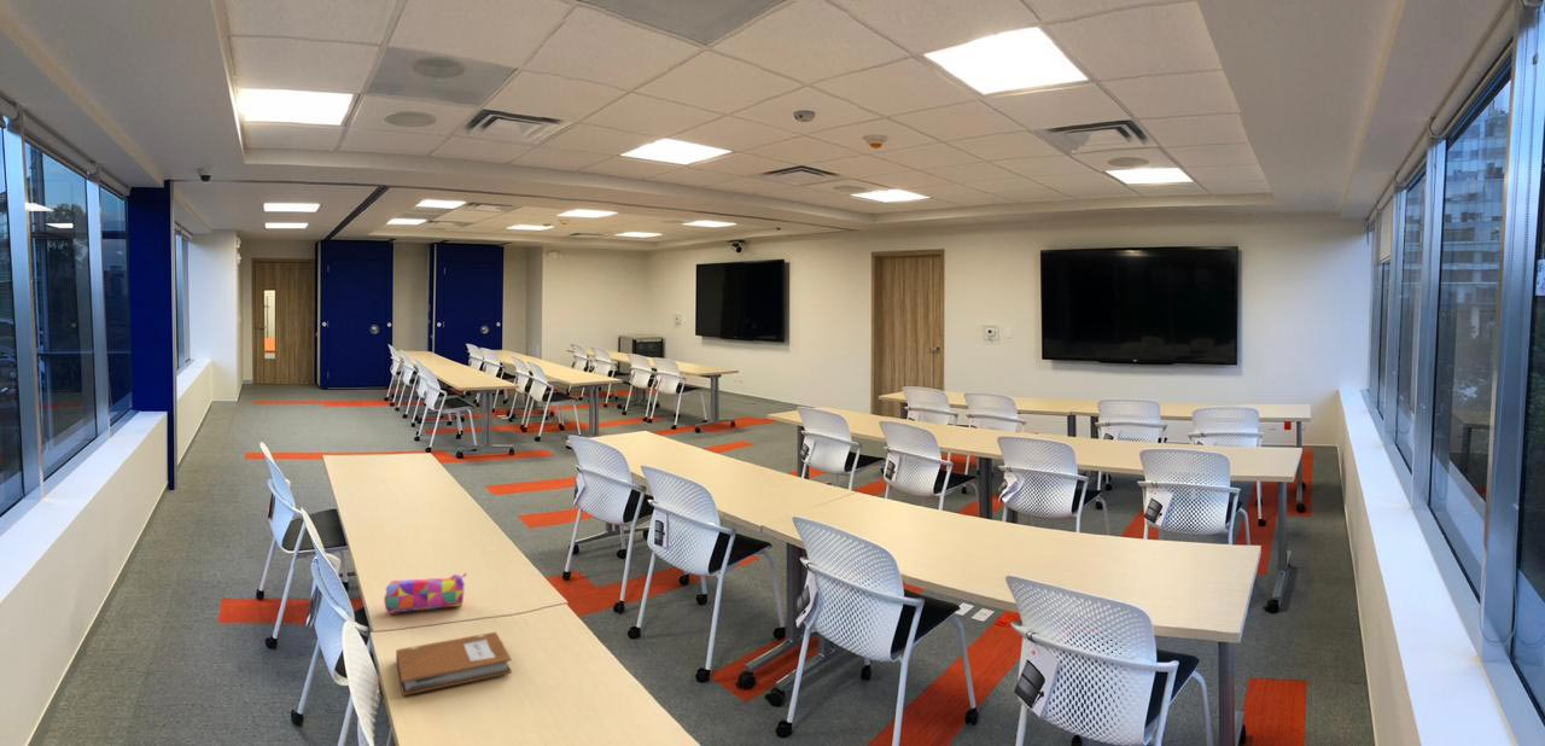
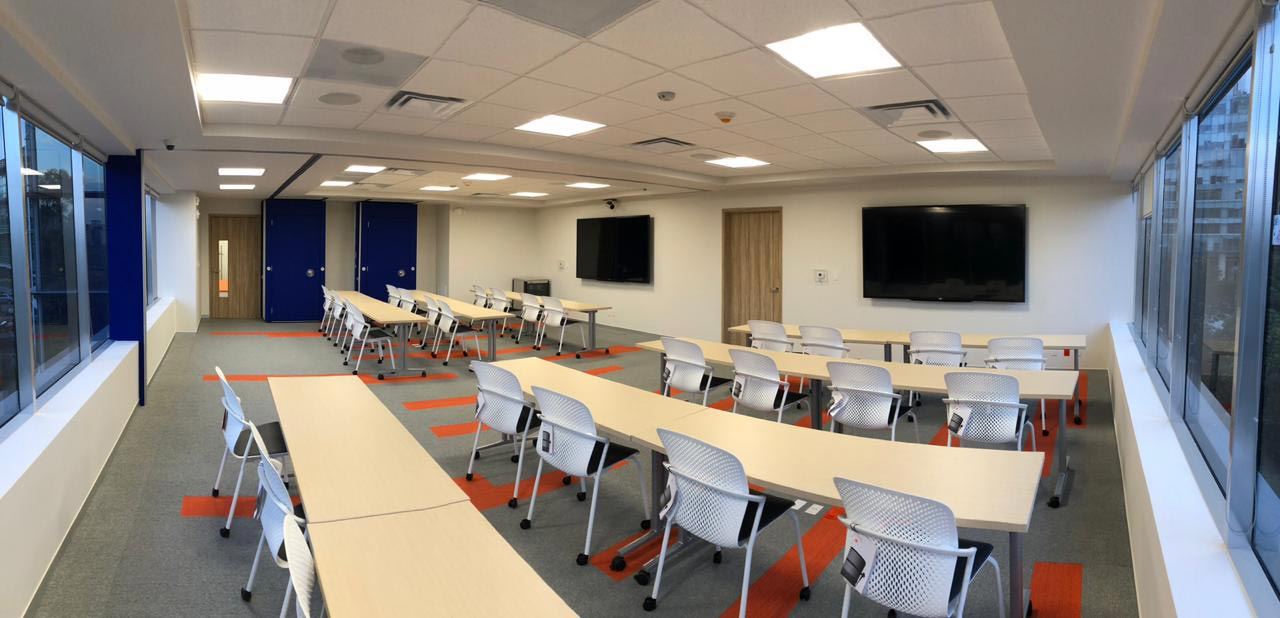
- pencil case [383,571,468,614]
- notebook [395,631,513,697]
